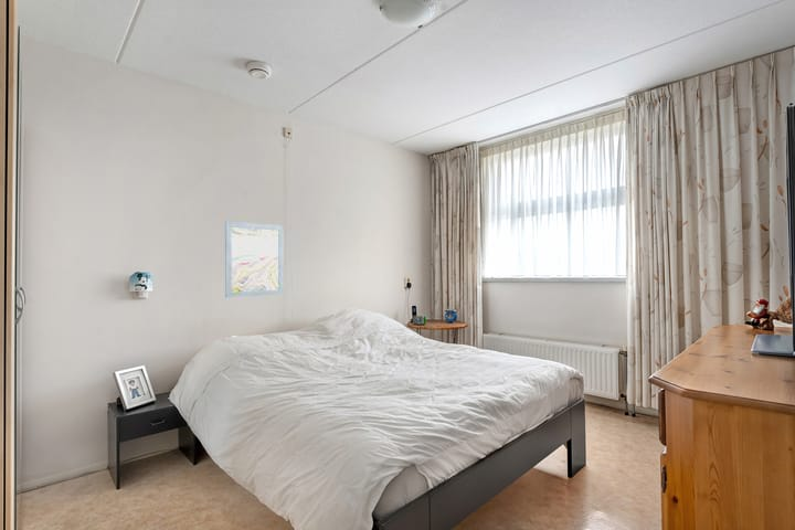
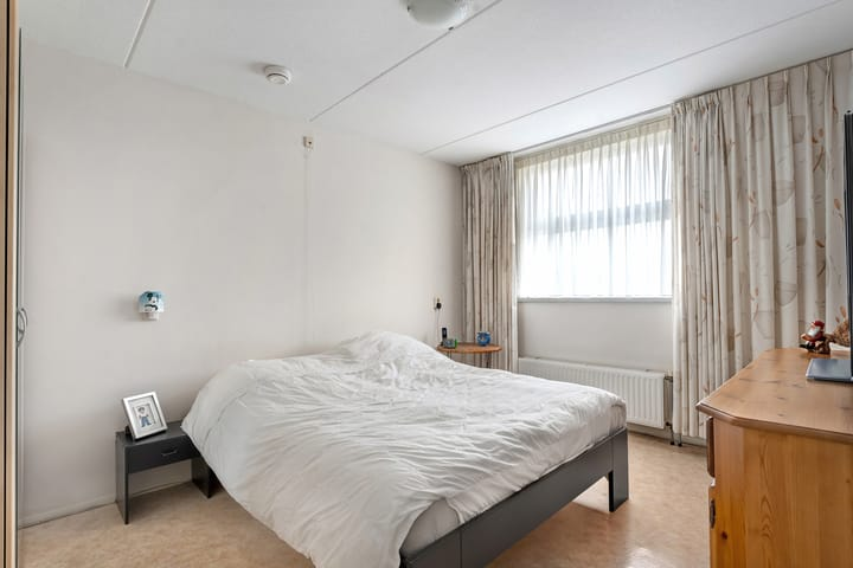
- wall art [224,221,285,298]
